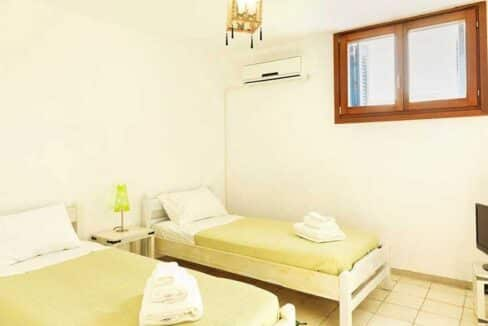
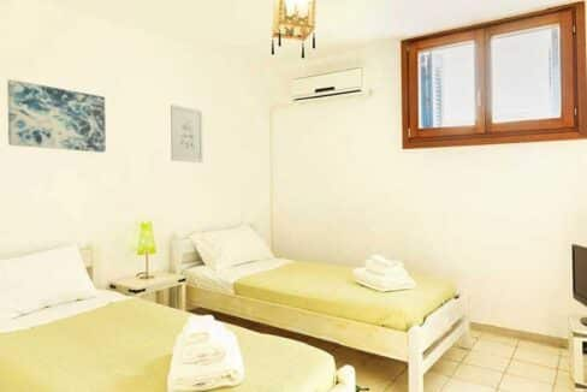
+ wall art [170,103,204,164]
+ wall art [6,78,107,154]
